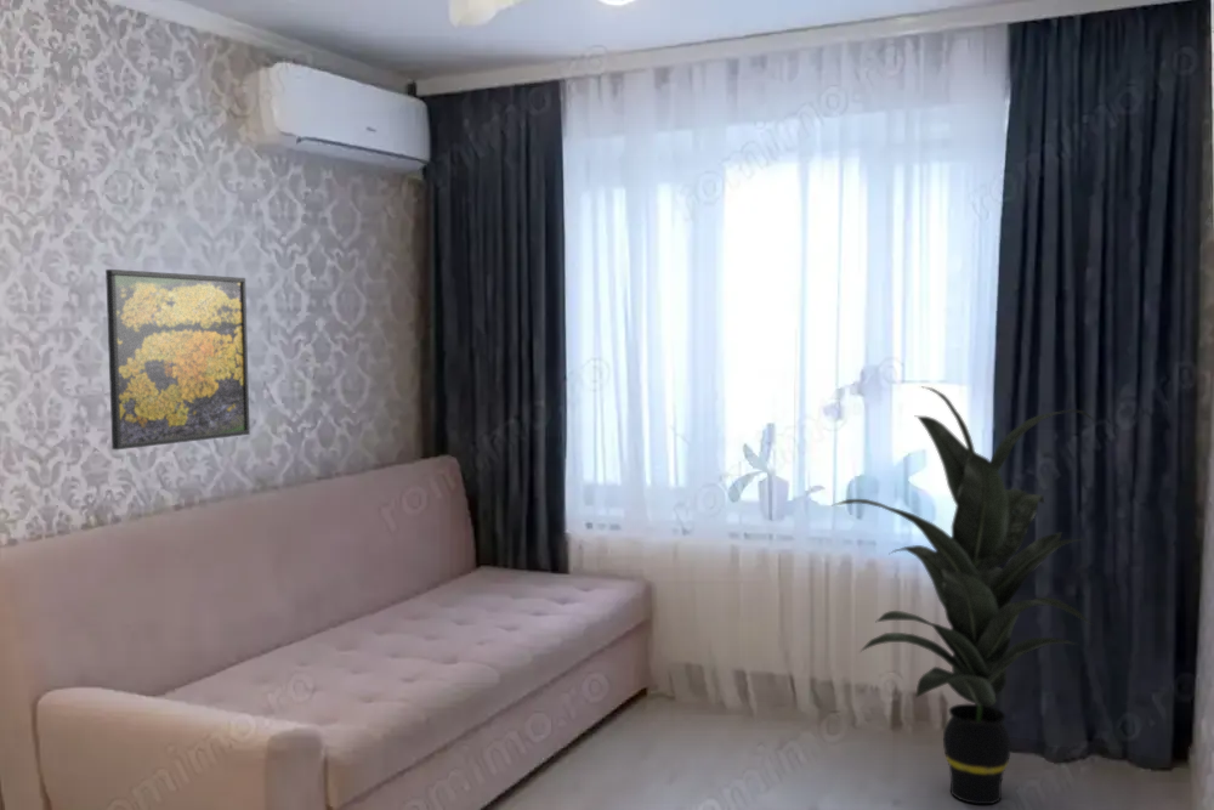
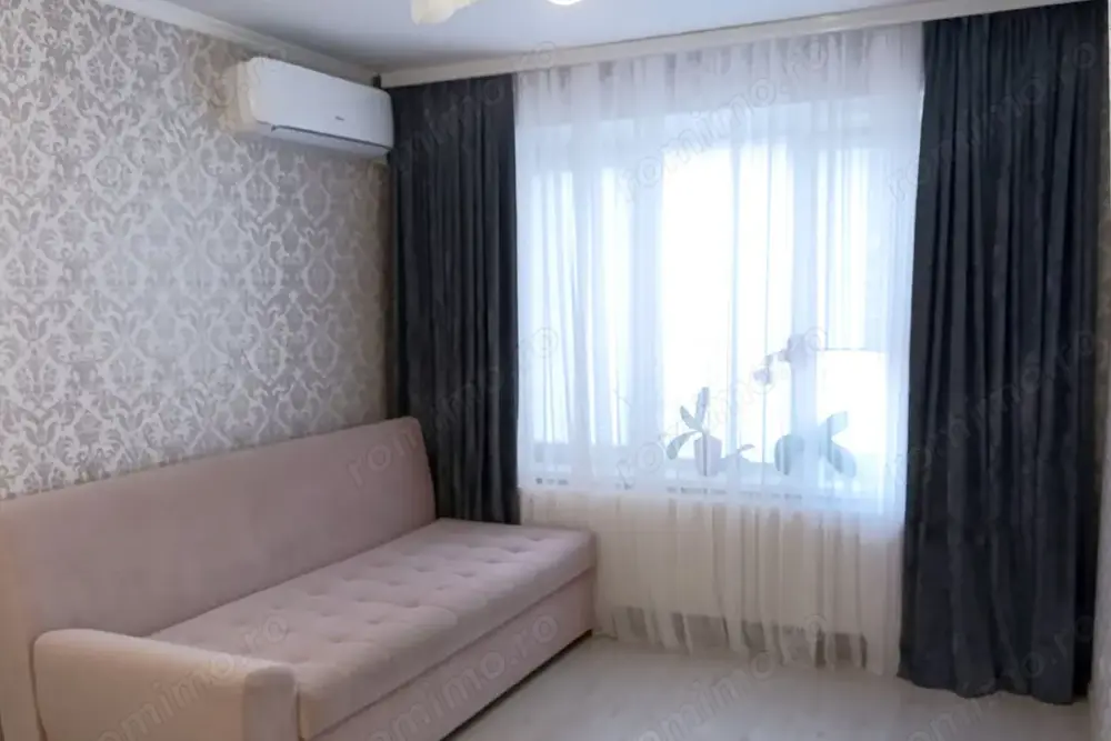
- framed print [104,268,251,451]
- indoor plant [832,385,1096,805]
